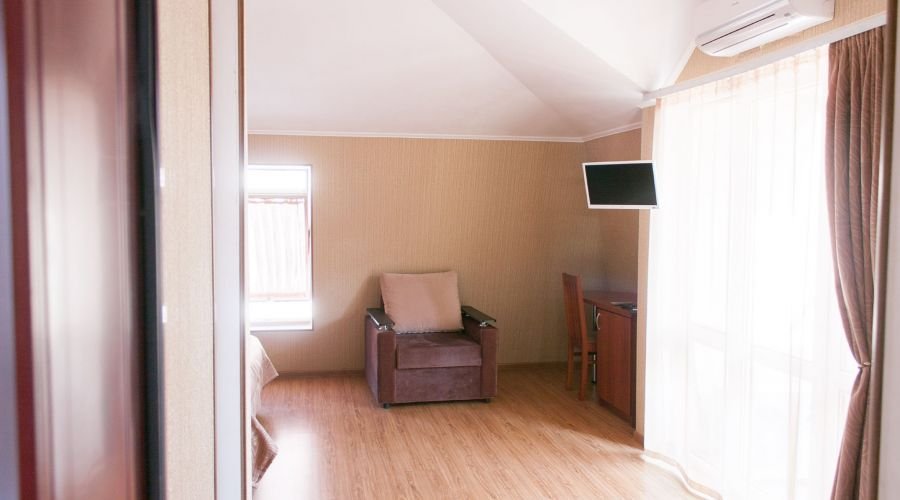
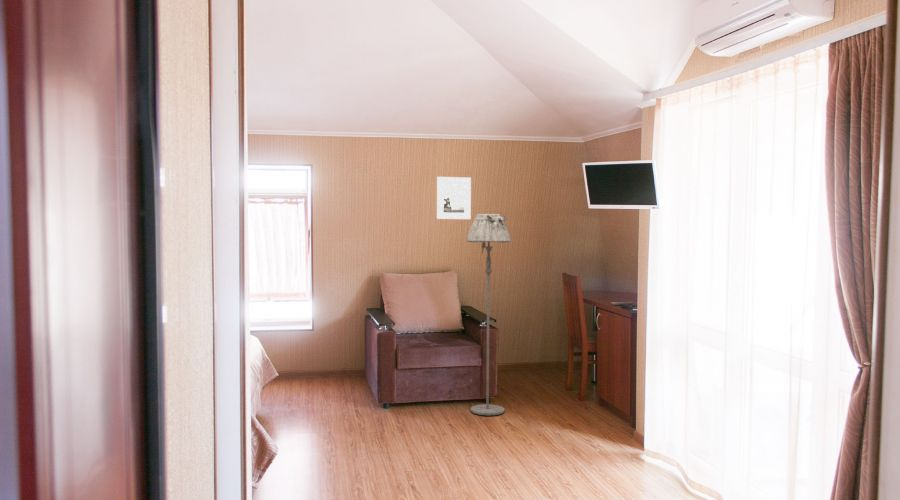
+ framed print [436,176,472,220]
+ floor lamp [466,213,512,417]
